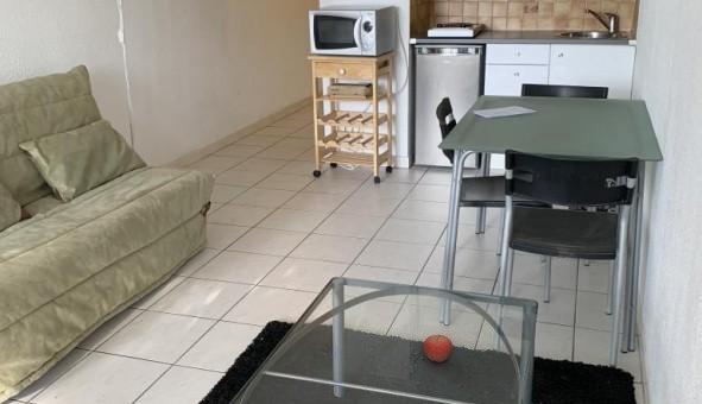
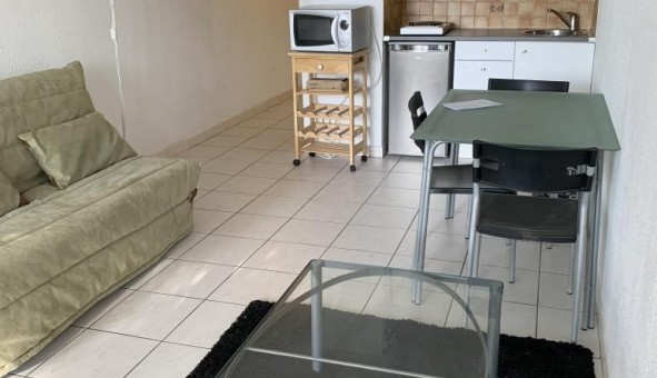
- fruit [423,334,454,364]
